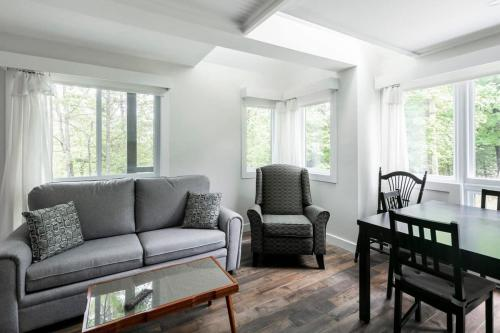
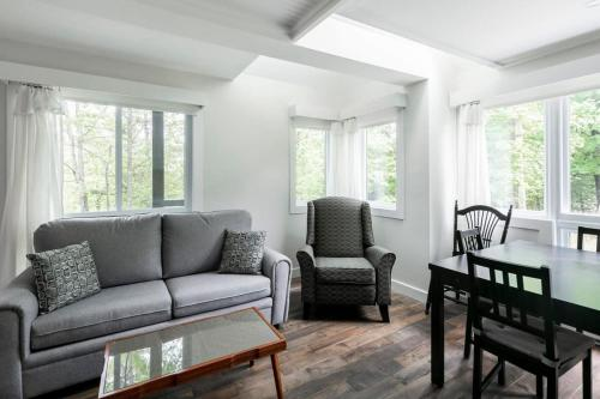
- remote control [123,288,154,311]
